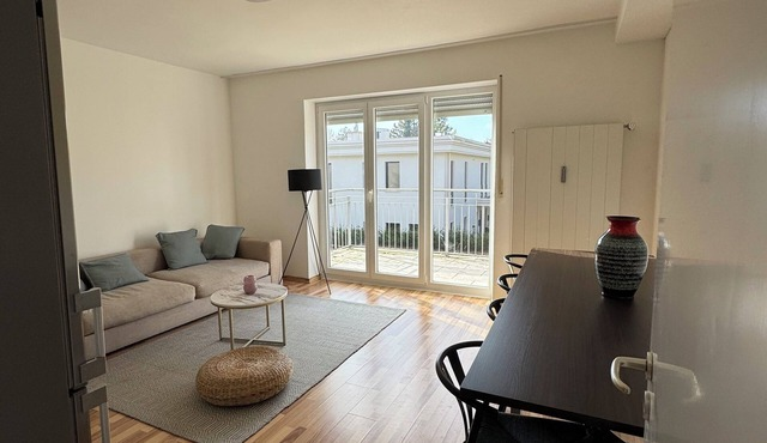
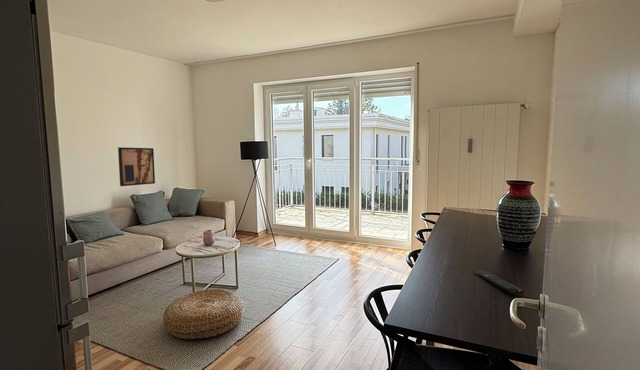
+ remote control [473,270,526,296]
+ wall art [117,146,156,187]
